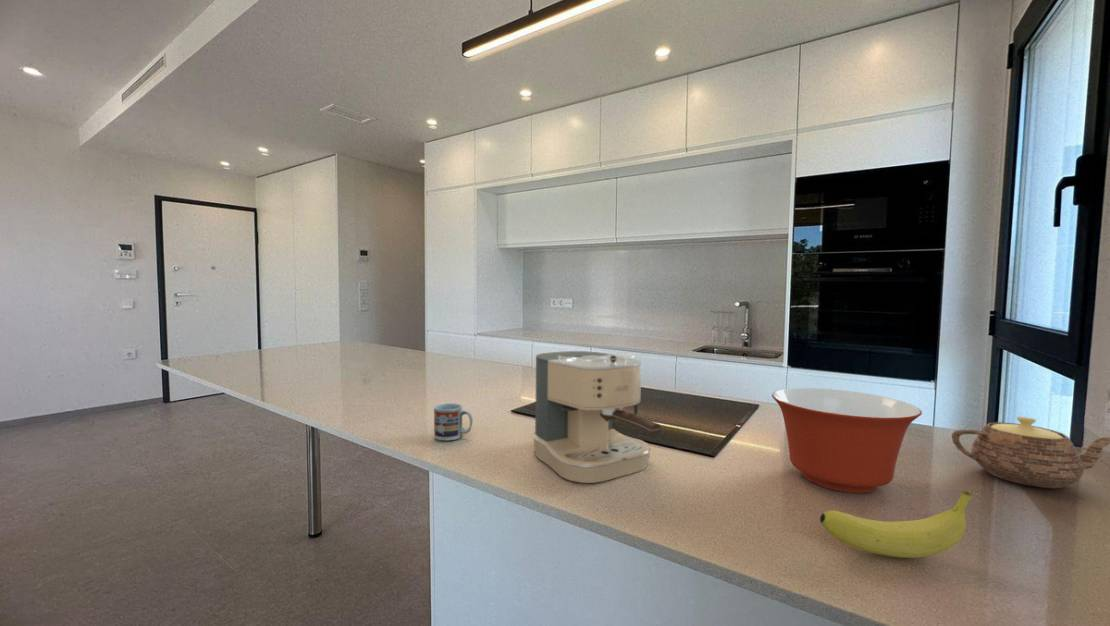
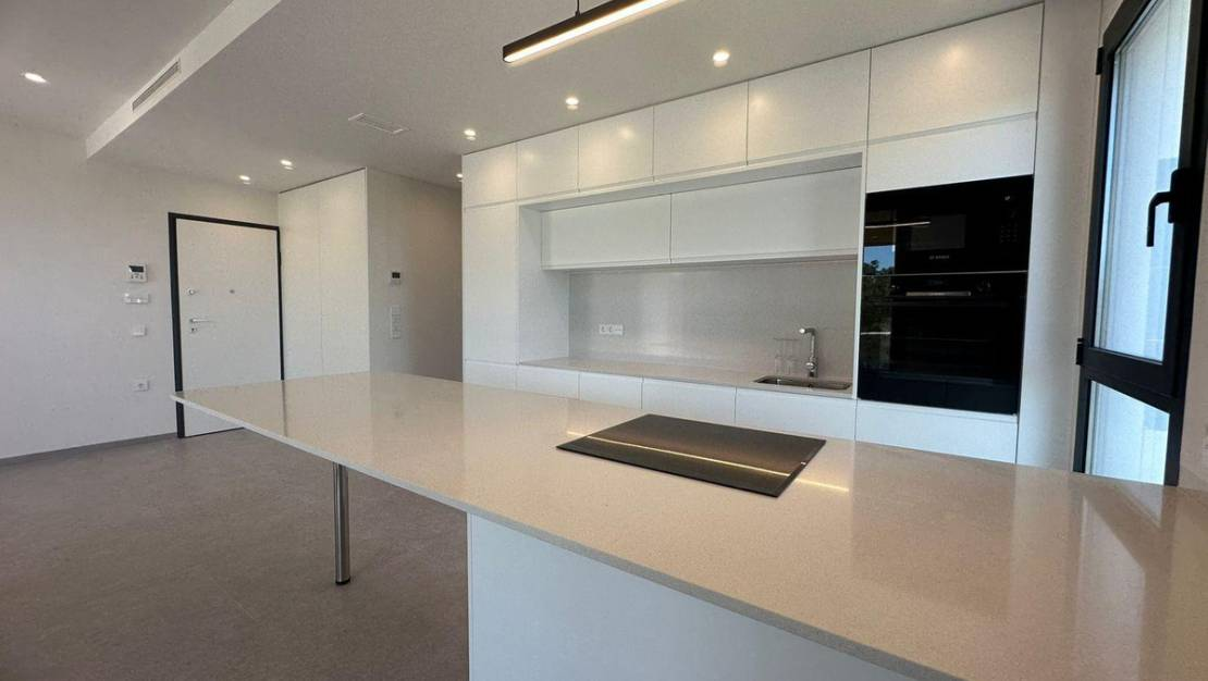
- coffee maker [532,350,662,484]
- fruit [819,490,973,559]
- teapot [950,416,1110,489]
- cup [433,402,474,442]
- mixing bowl [771,387,923,494]
